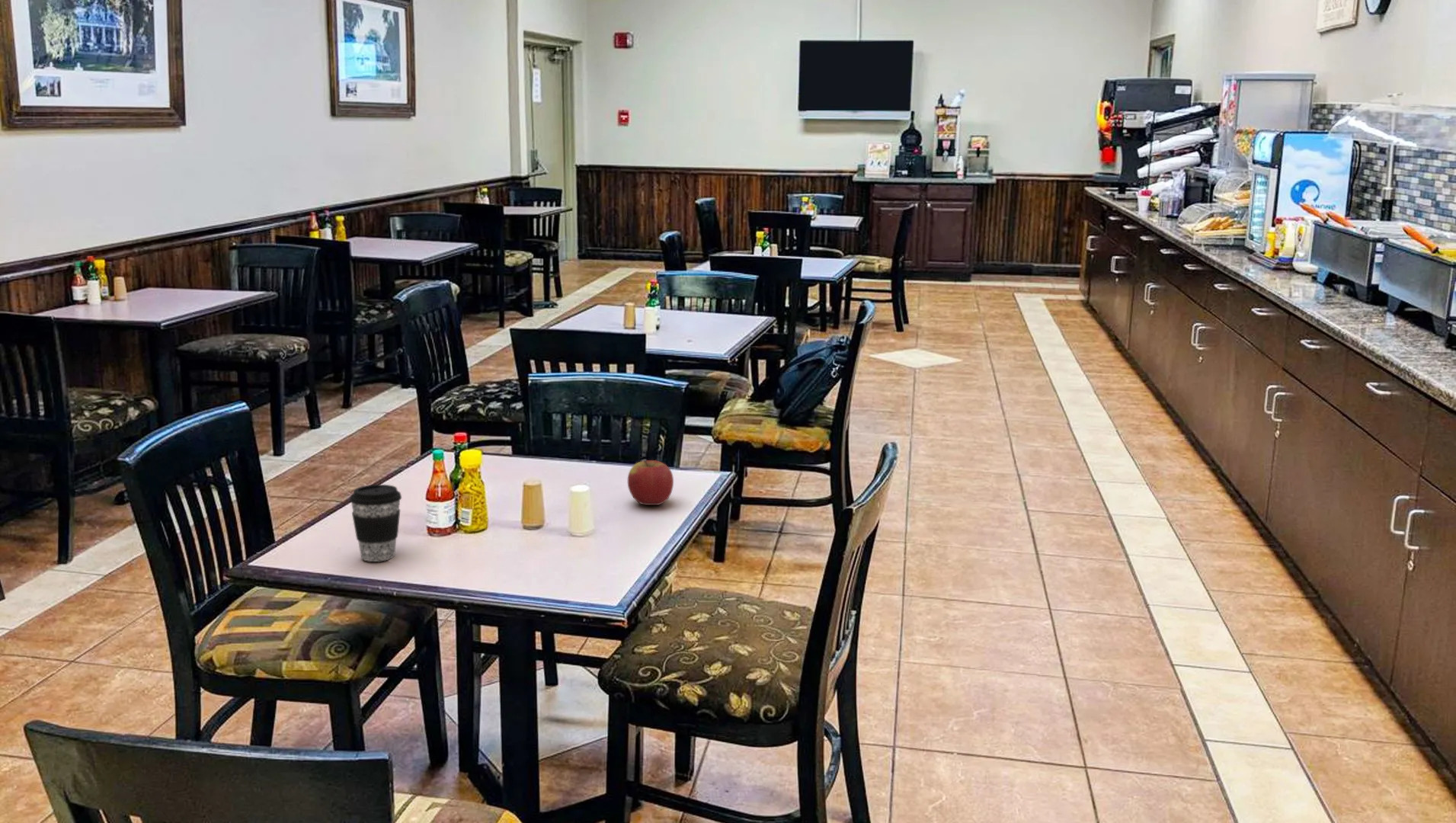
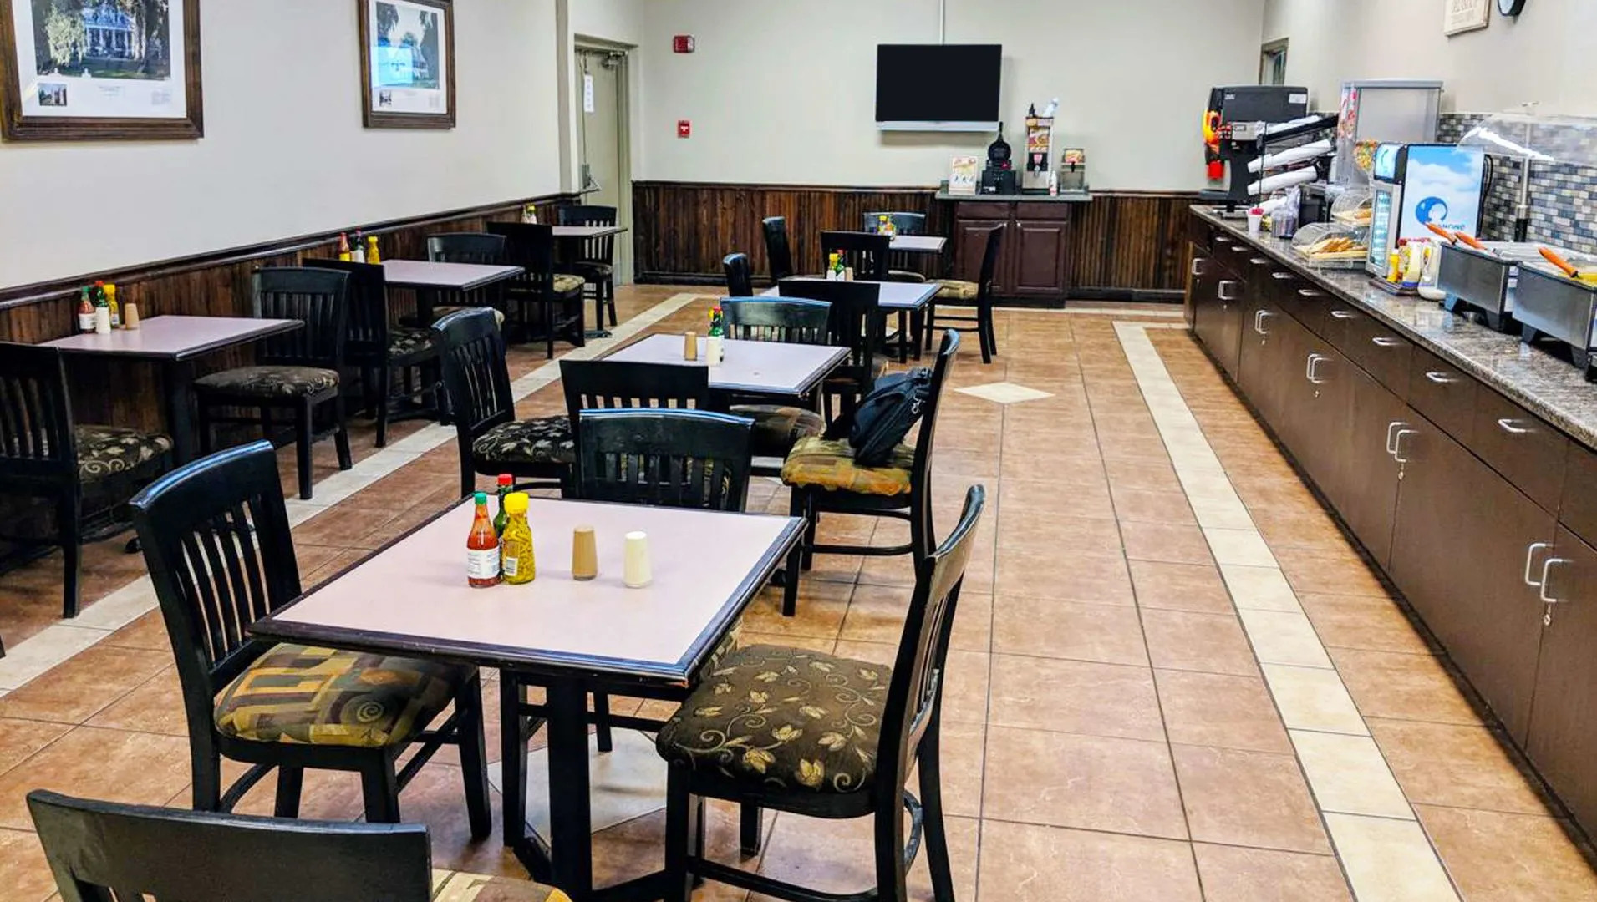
- apple [627,459,674,506]
- coffee cup [349,484,402,562]
